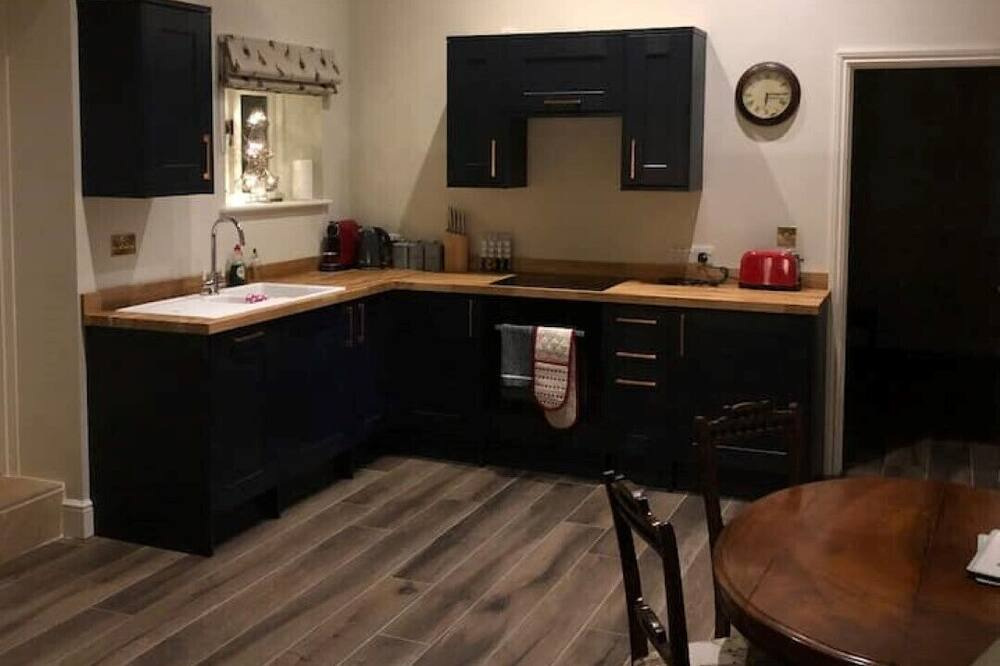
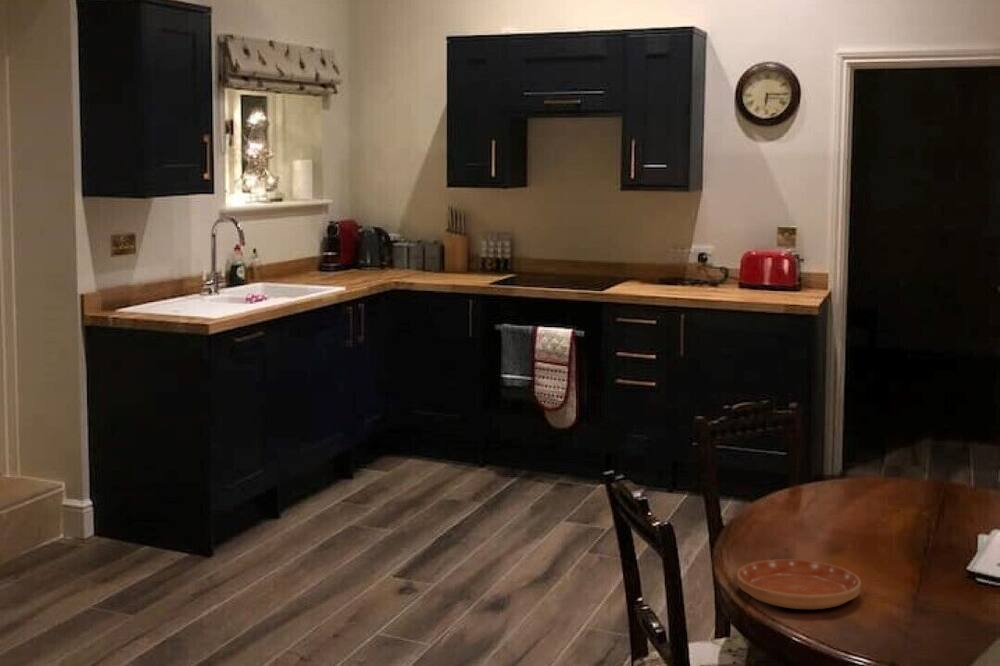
+ saucer [736,558,862,610]
